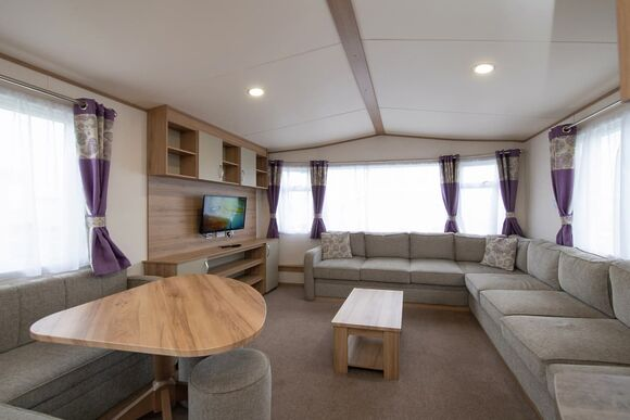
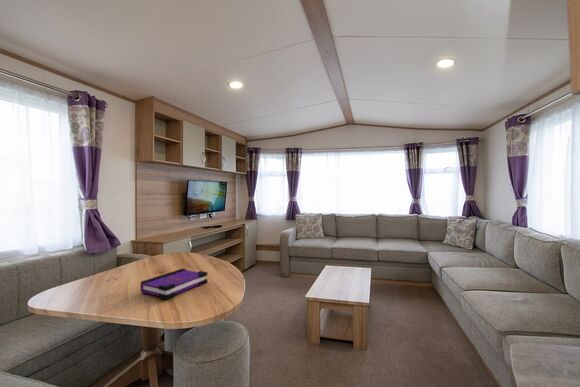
+ board game [140,268,208,301]
